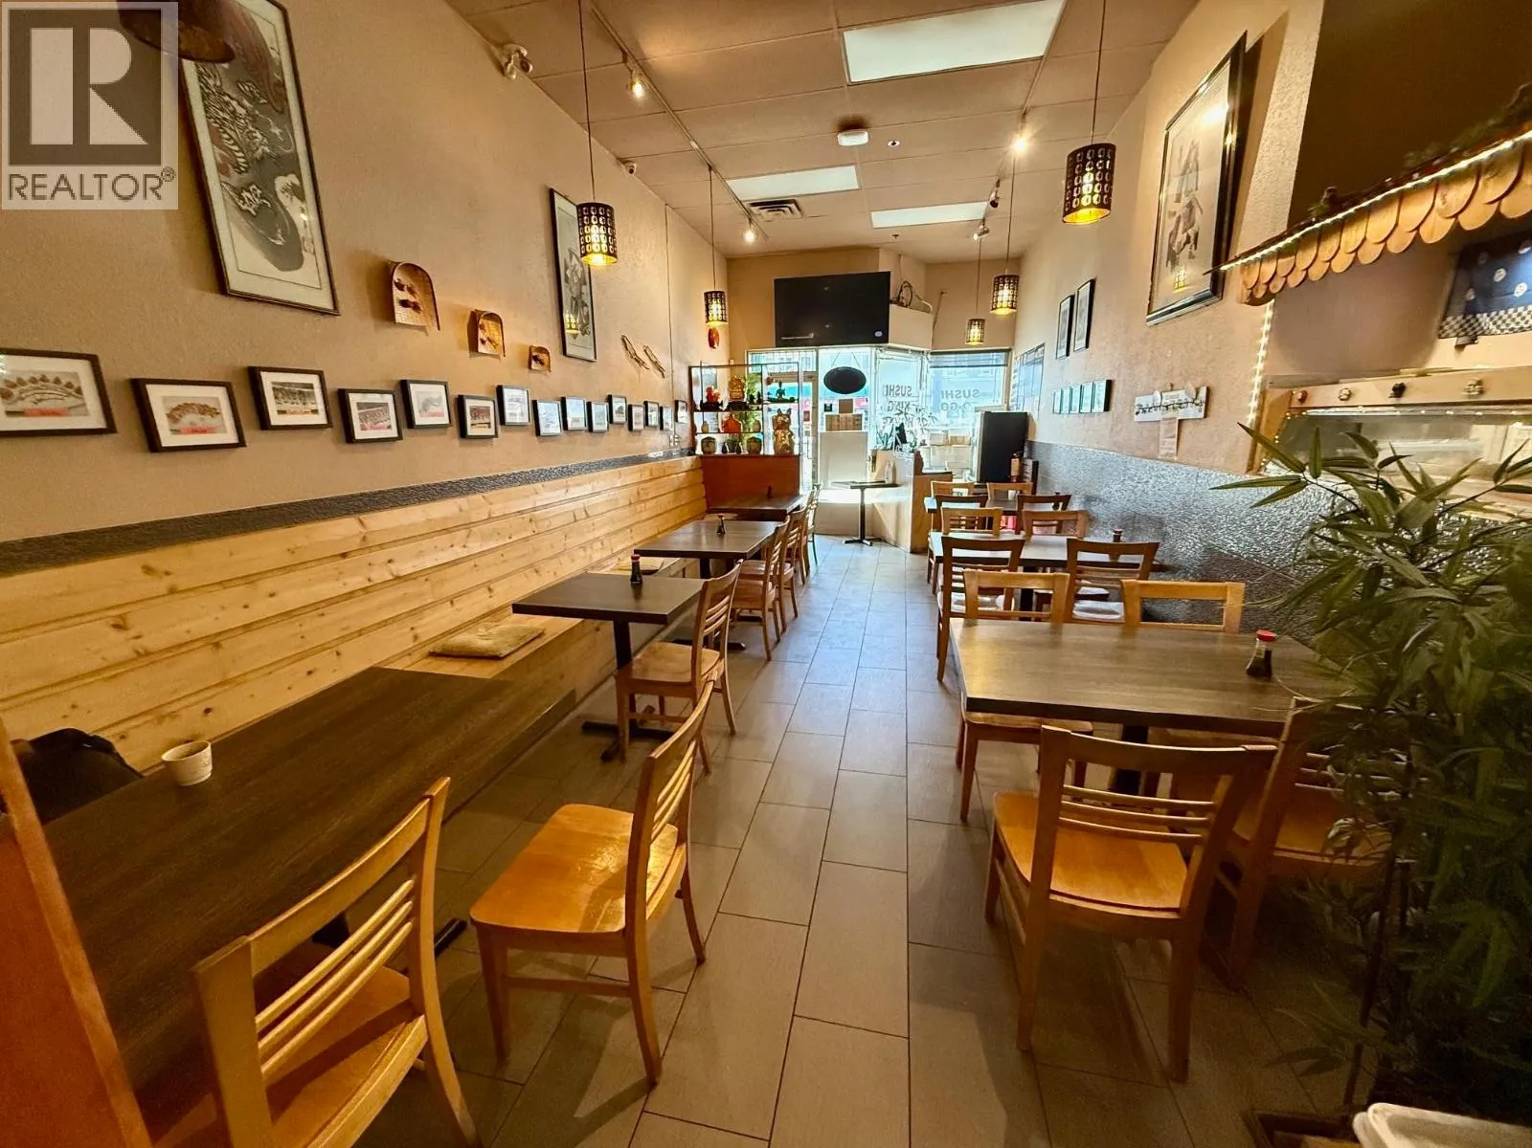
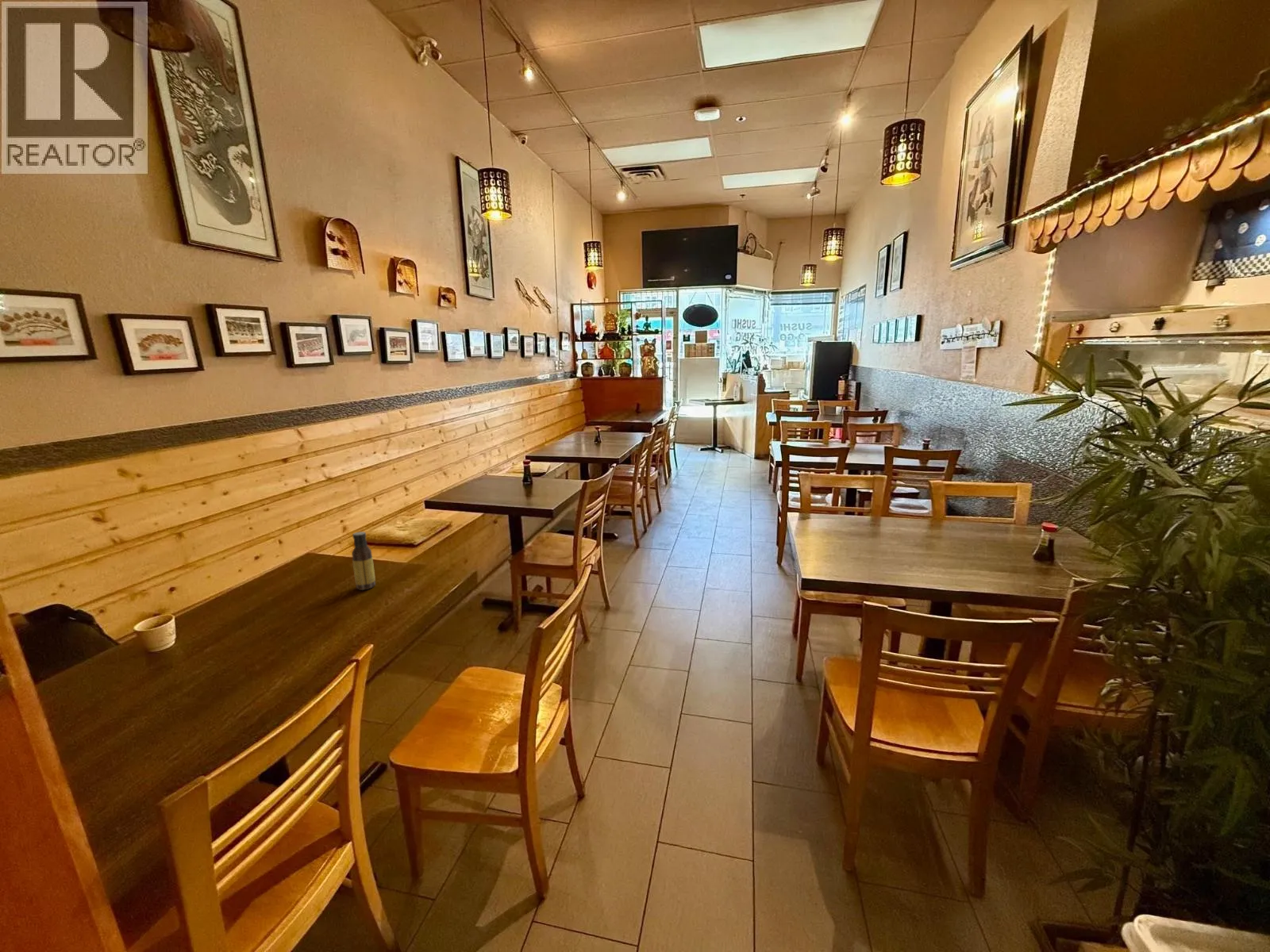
+ sauce bottle [351,531,376,591]
